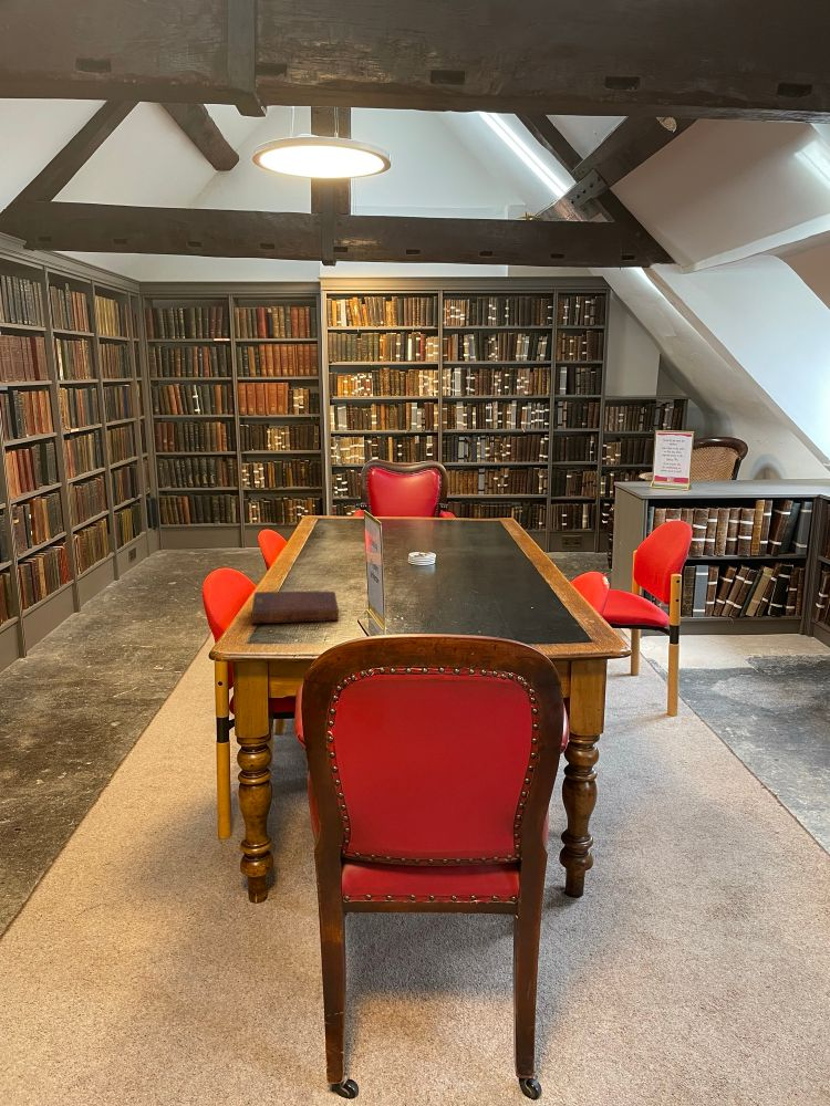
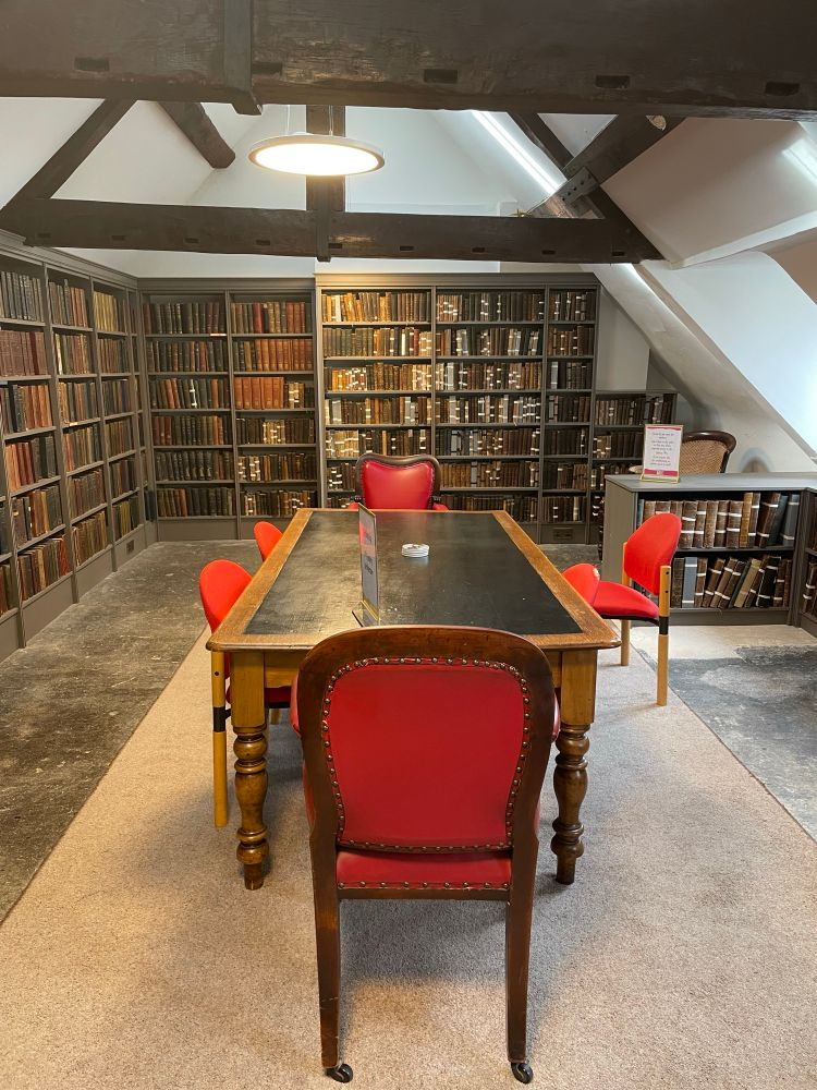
- diary [250,589,340,625]
